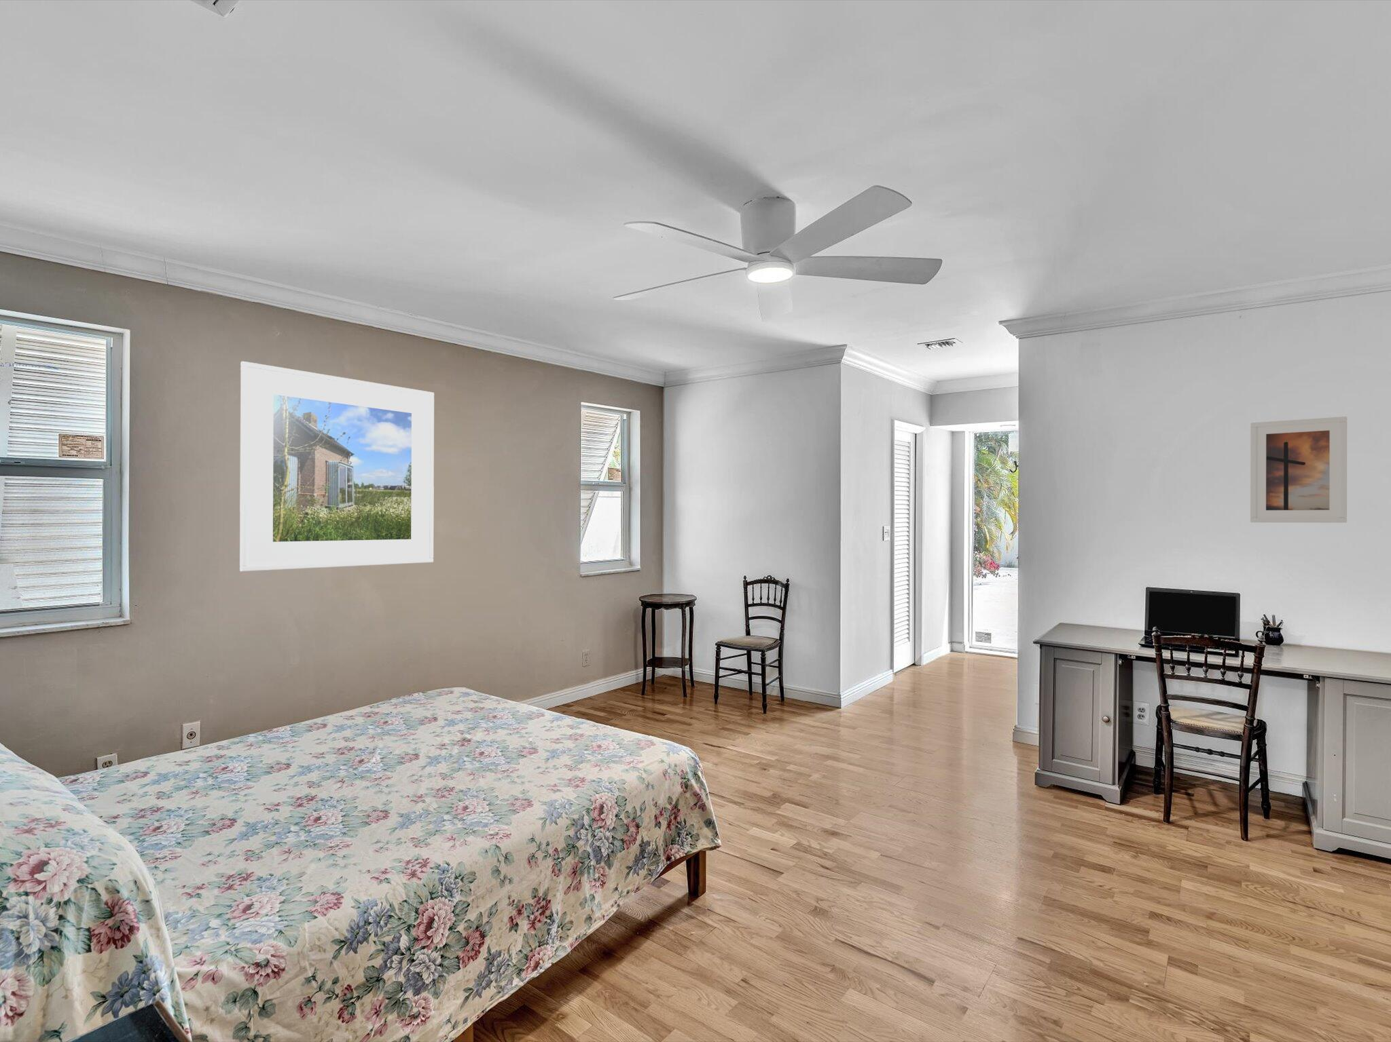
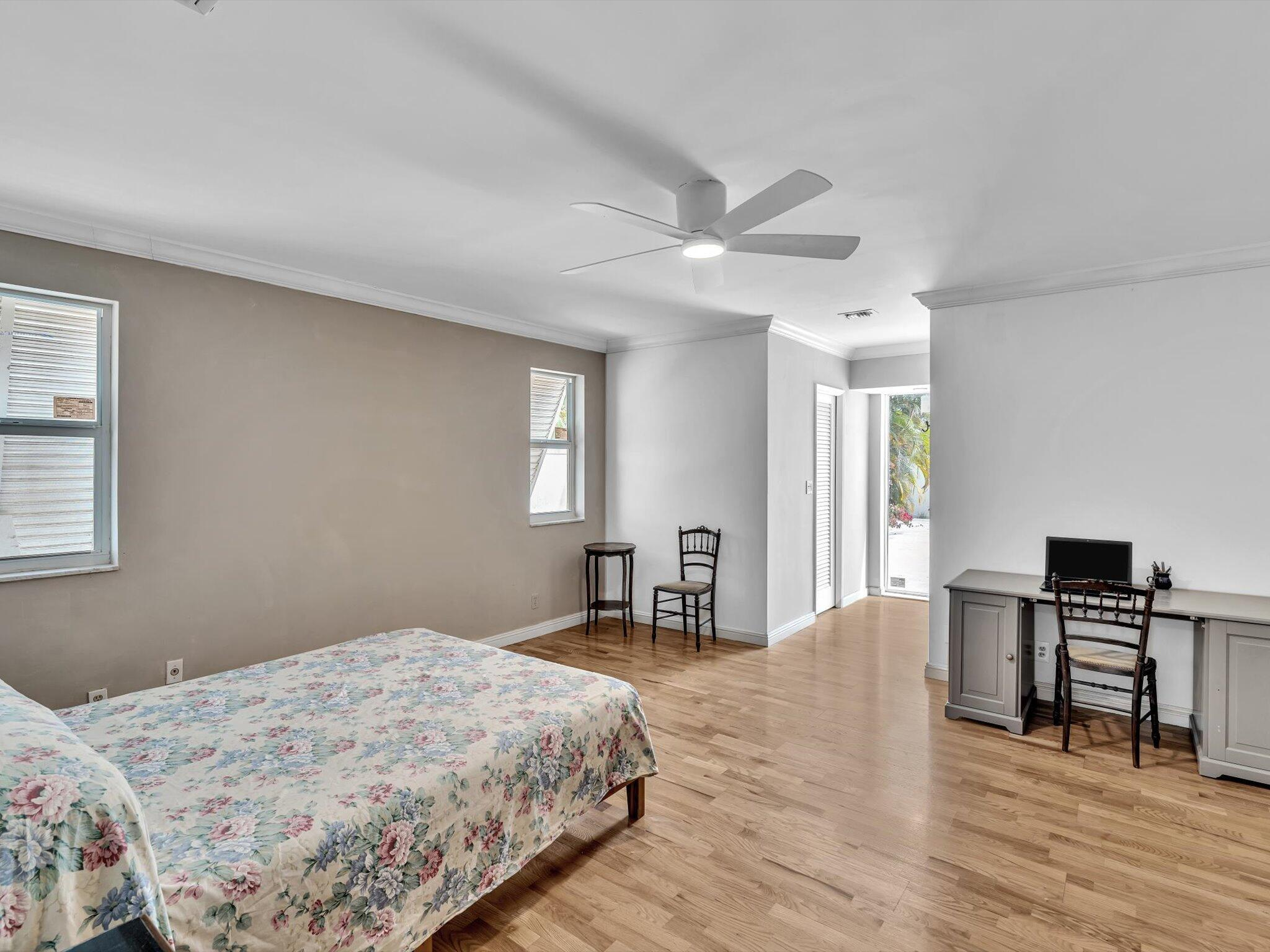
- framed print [1250,416,1347,523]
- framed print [239,360,435,571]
